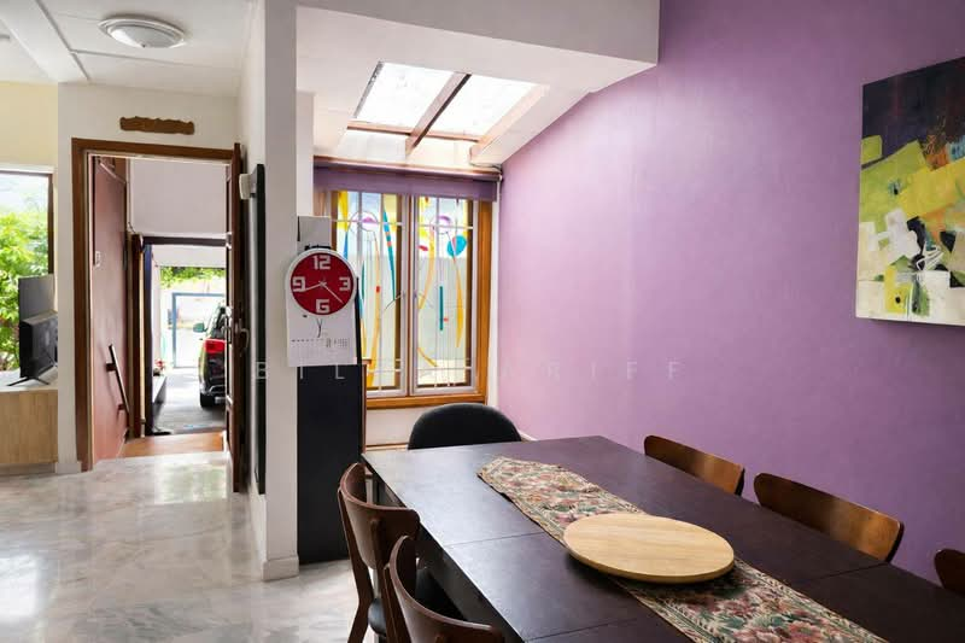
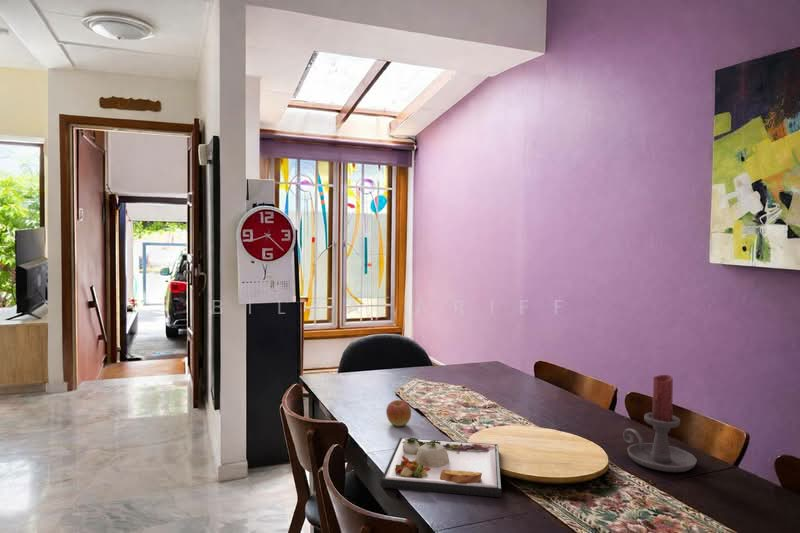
+ candle holder [622,374,697,473]
+ dinner plate [380,436,502,498]
+ apple [385,399,412,427]
